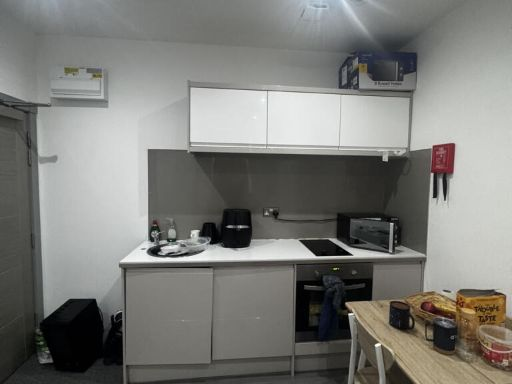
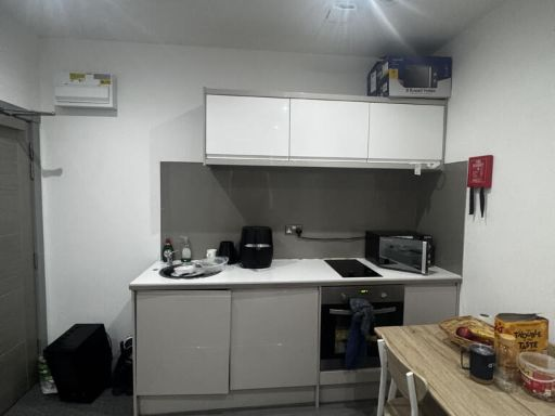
- mug [388,300,416,331]
